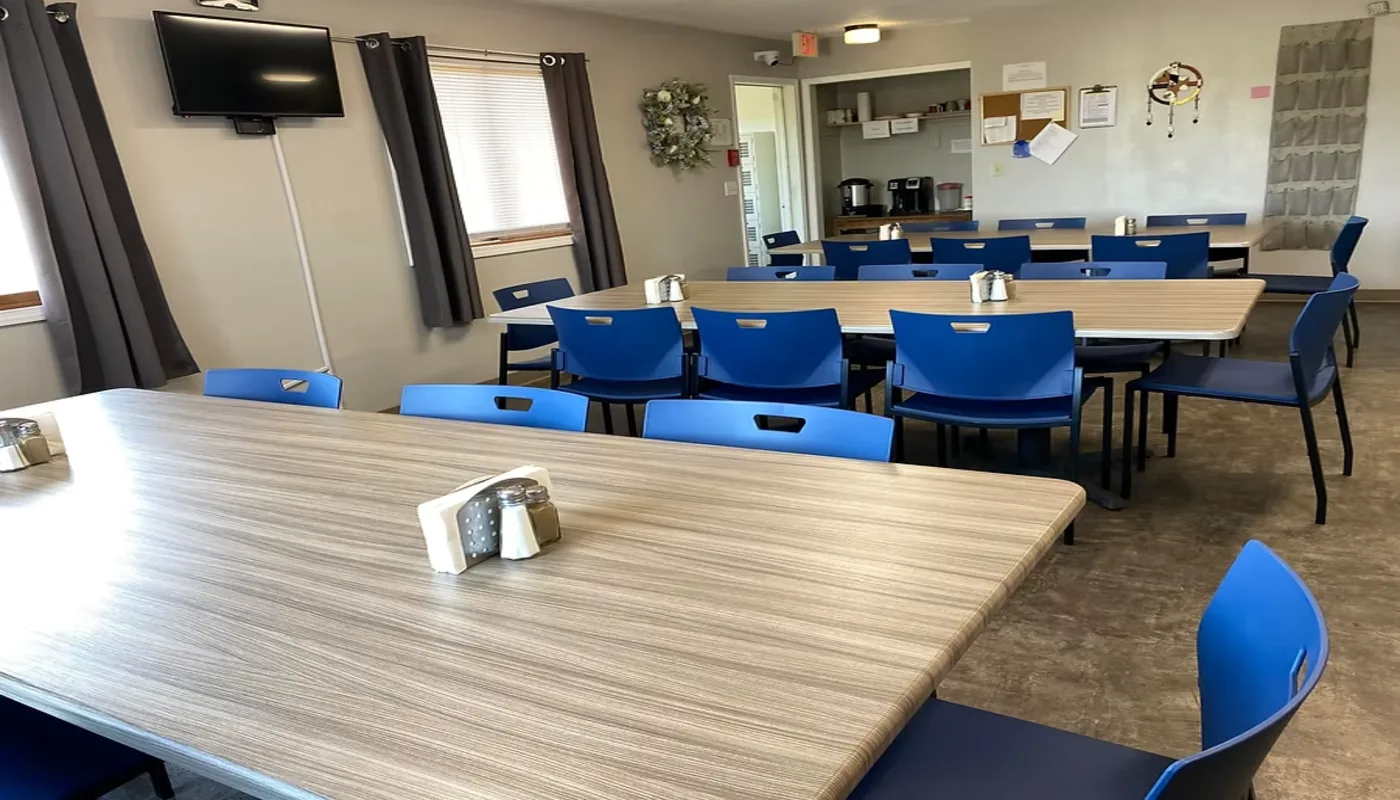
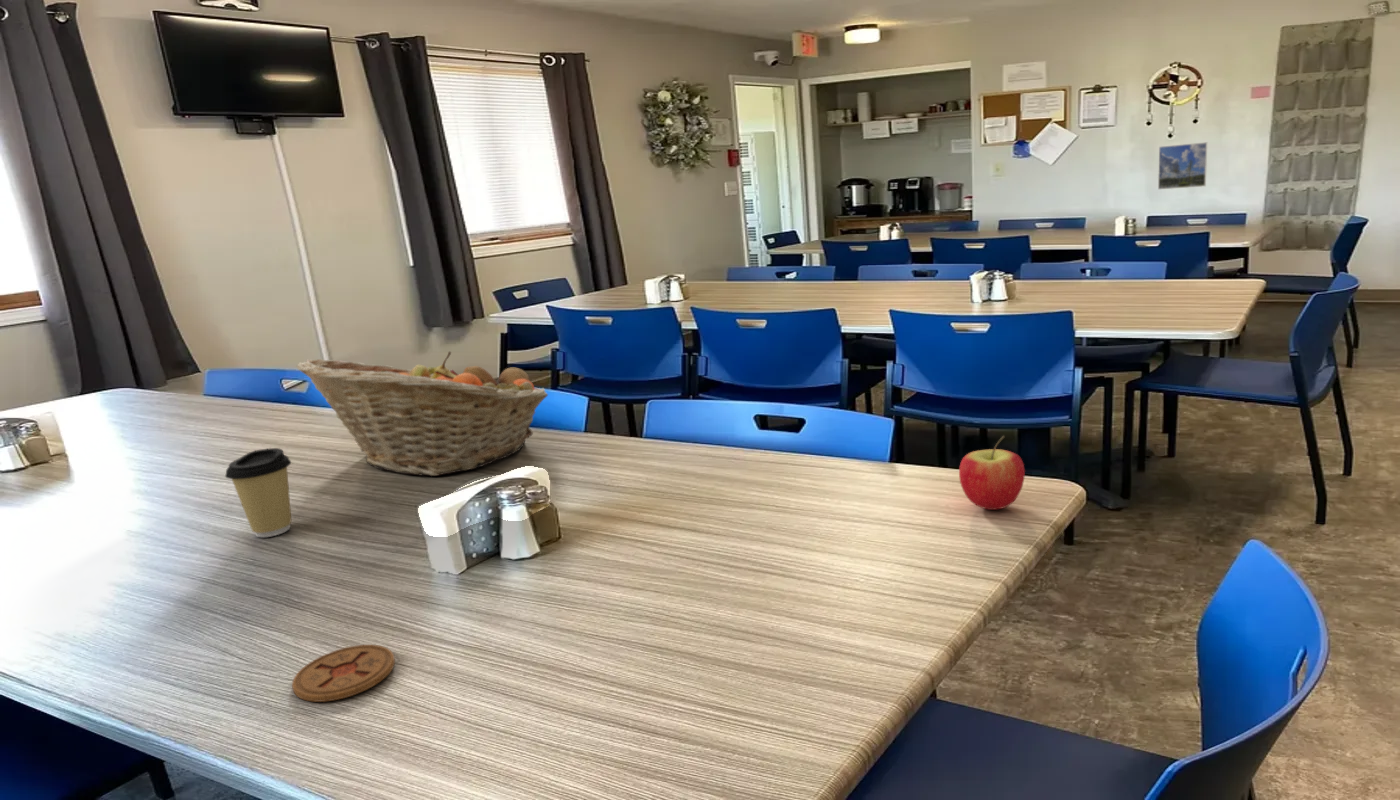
+ coffee cup [224,447,292,538]
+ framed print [1157,141,1208,191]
+ apple [958,434,1026,511]
+ coaster [291,644,396,703]
+ fruit basket [296,351,549,477]
